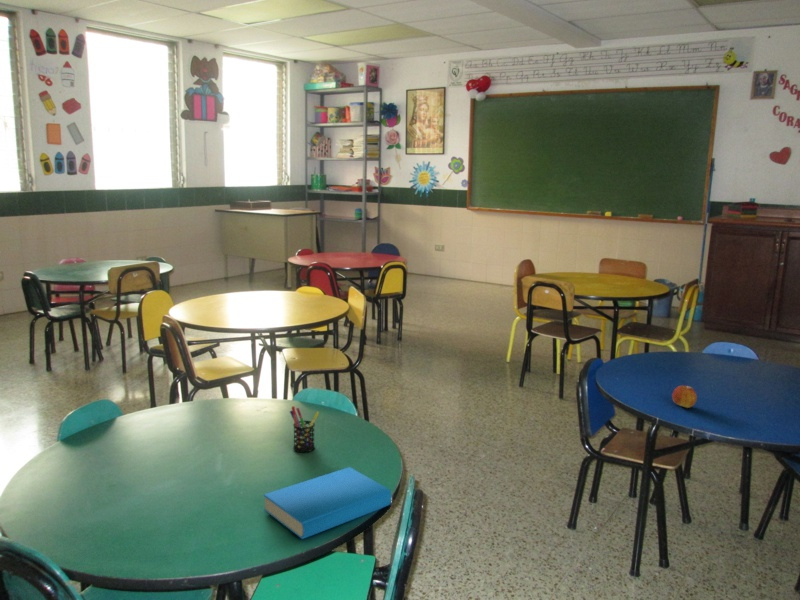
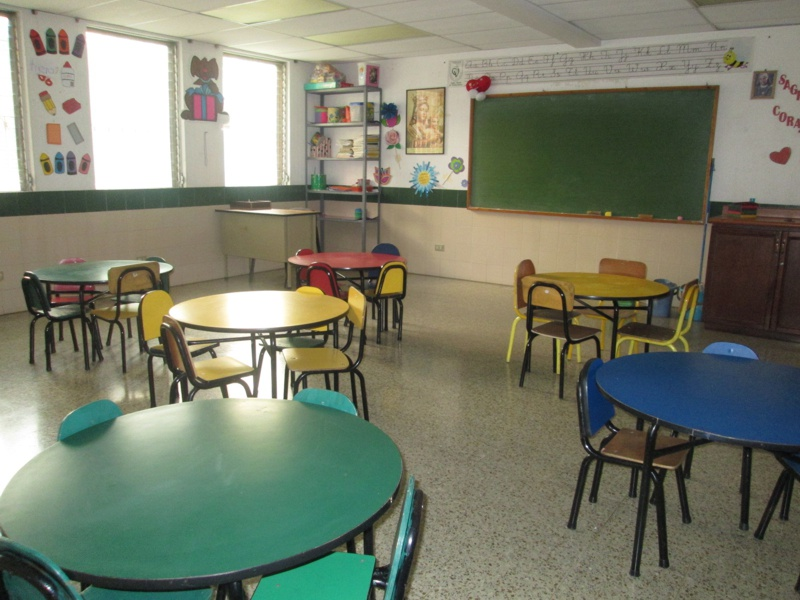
- pen holder [289,405,320,453]
- apple [671,385,698,409]
- book [263,466,392,540]
